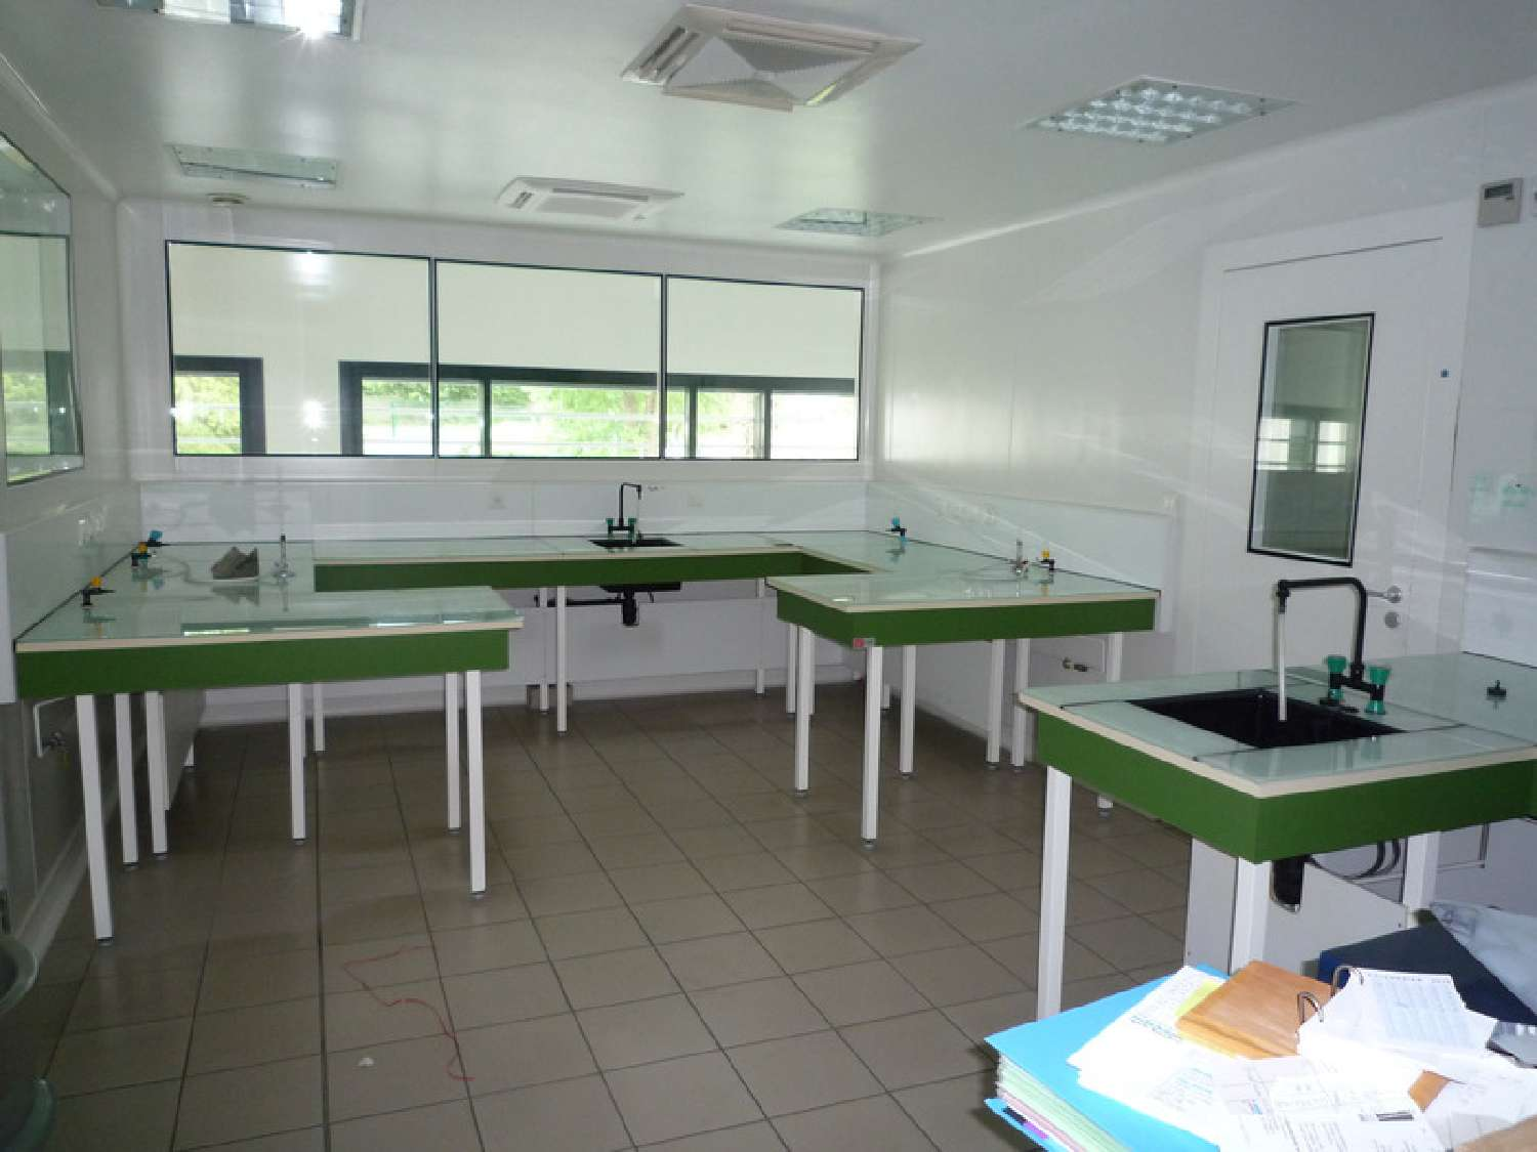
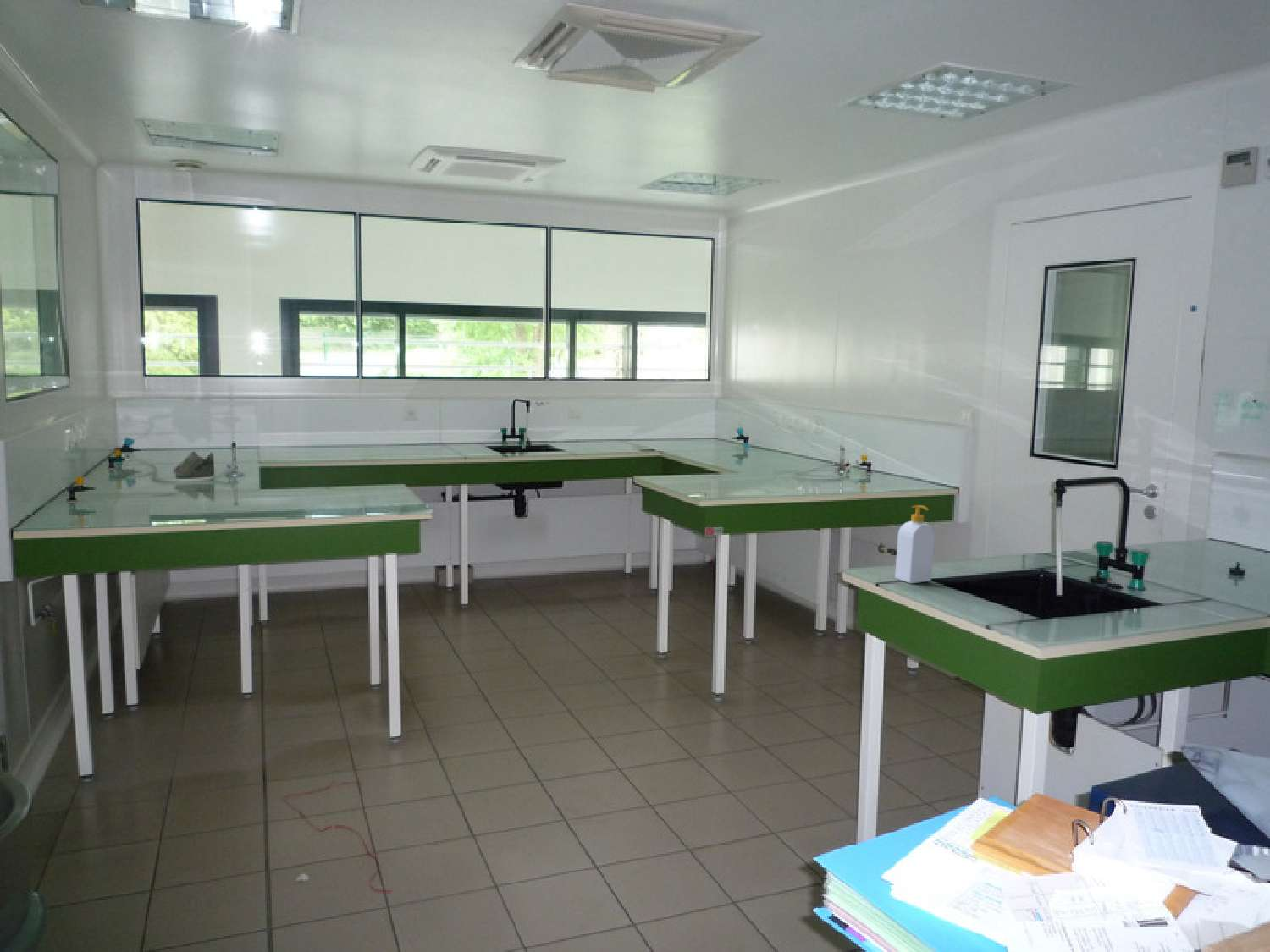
+ soap bottle [894,504,936,585]
